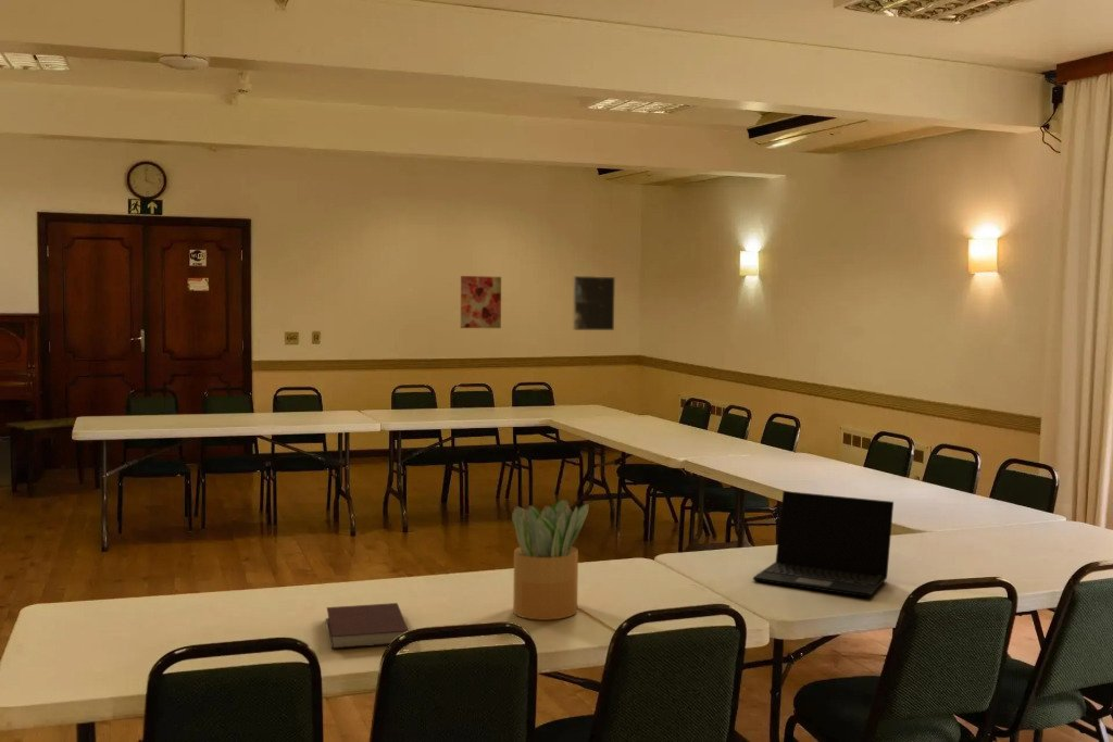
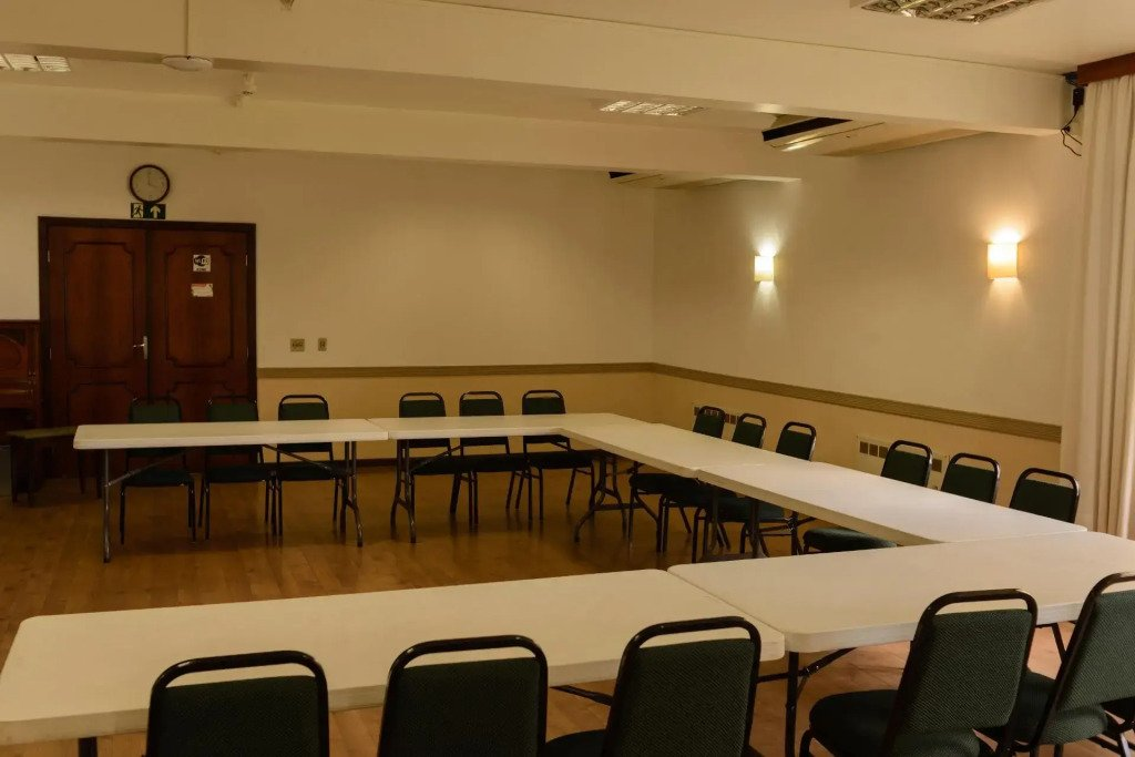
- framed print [572,275,616,331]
- potted plant [511,499,590,620]
- notebook [326,602,410,650]
- wall art [460,275,502,329]
- laptop [752,490,895,599]
